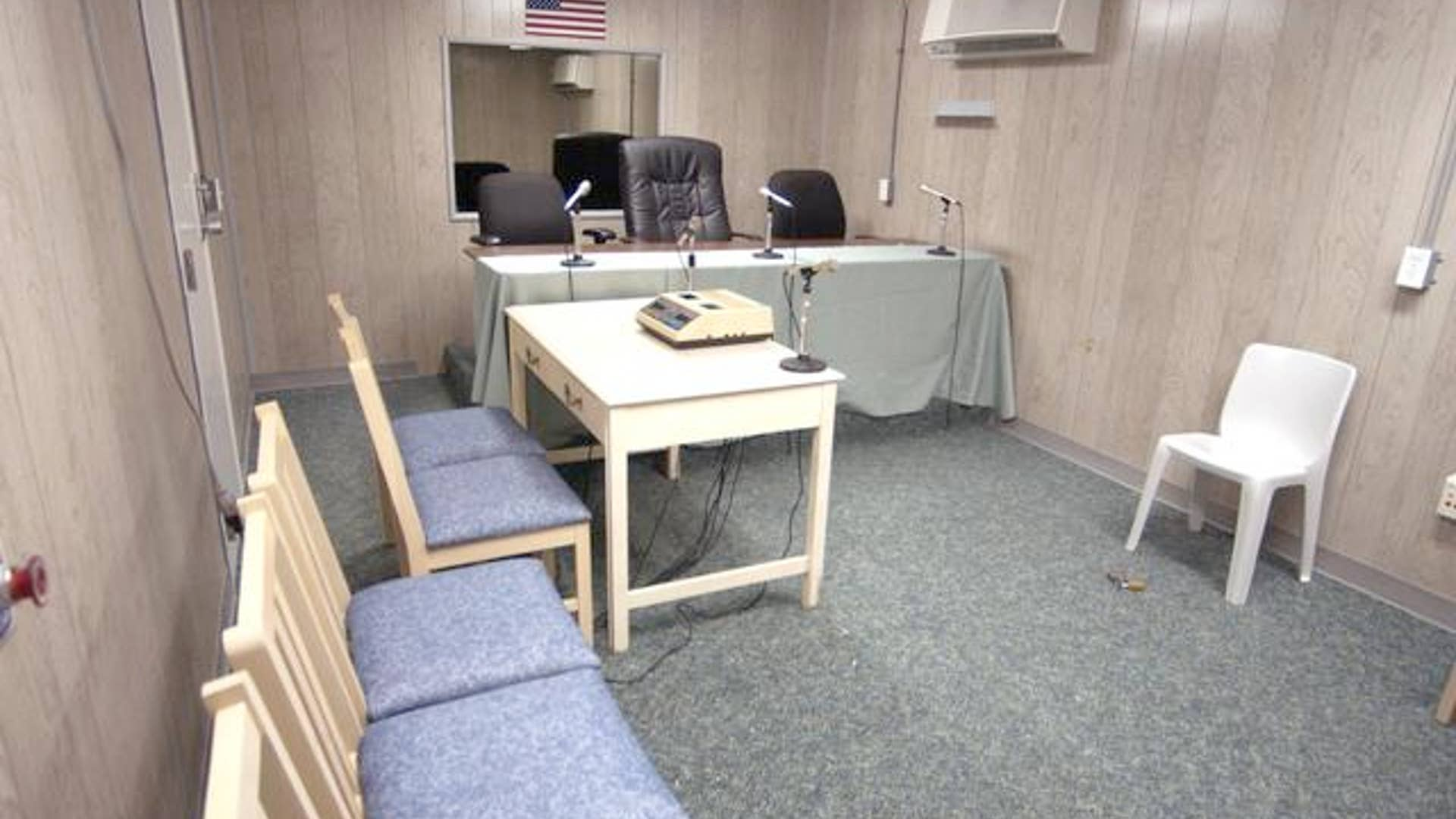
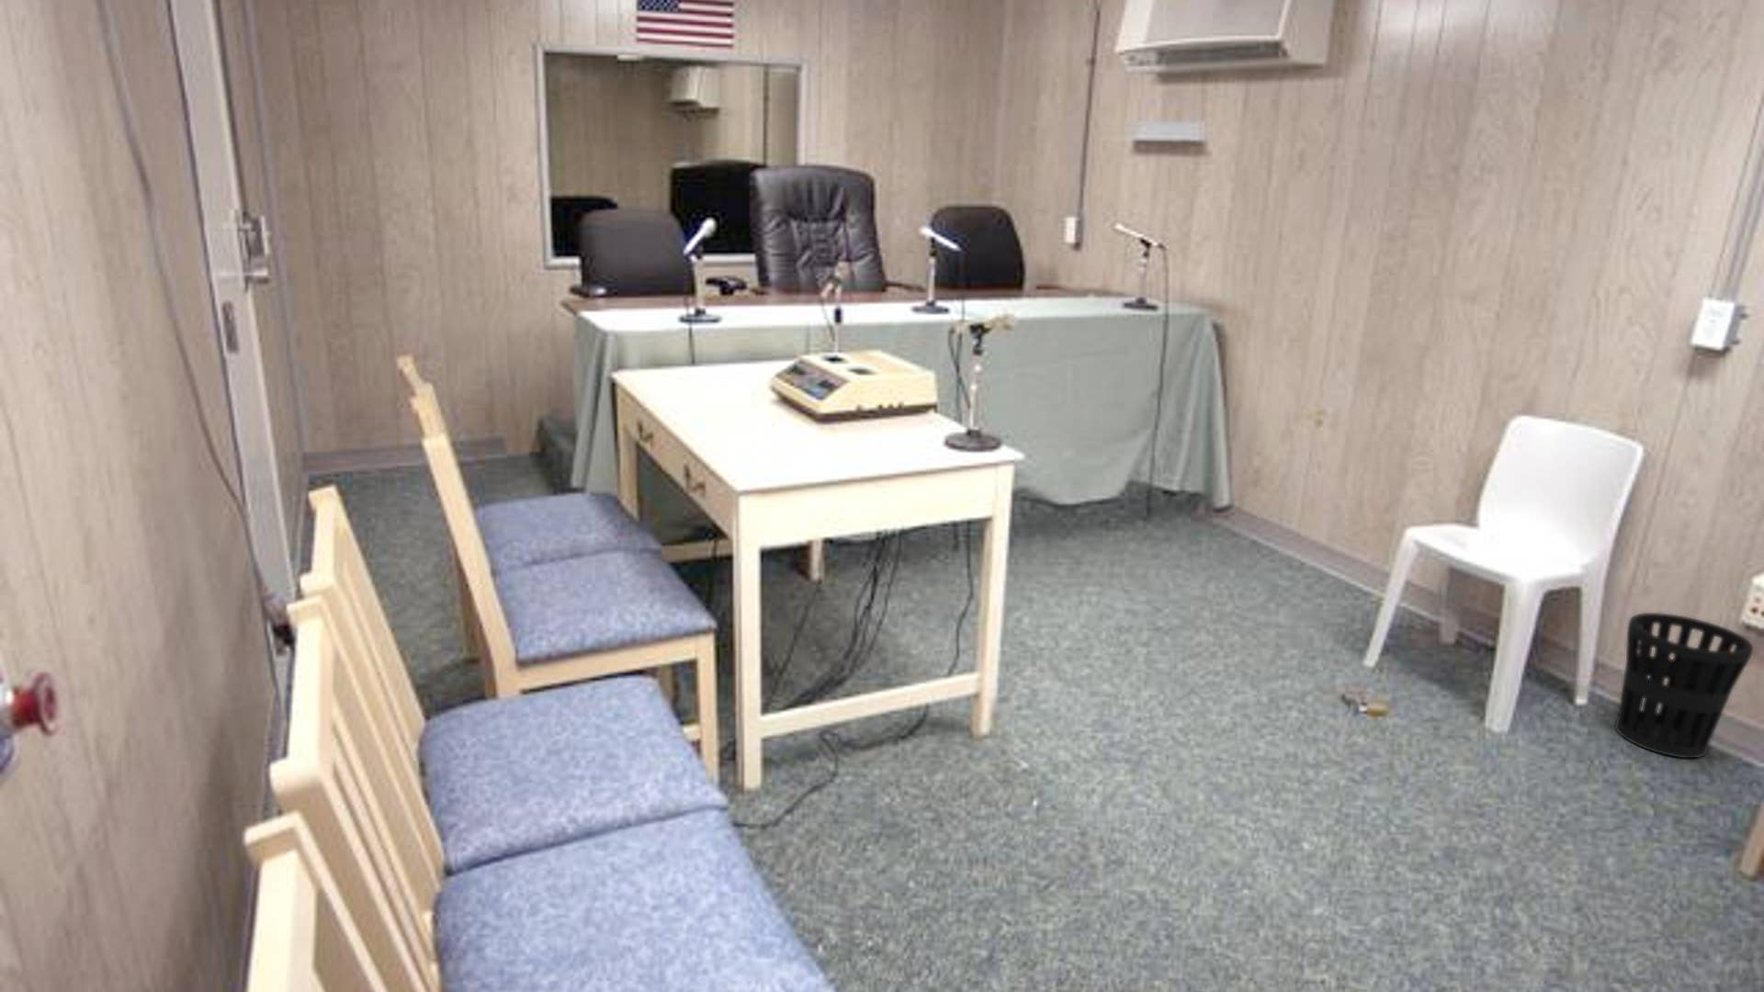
+ wastebasket [1614,612,1754,758]
